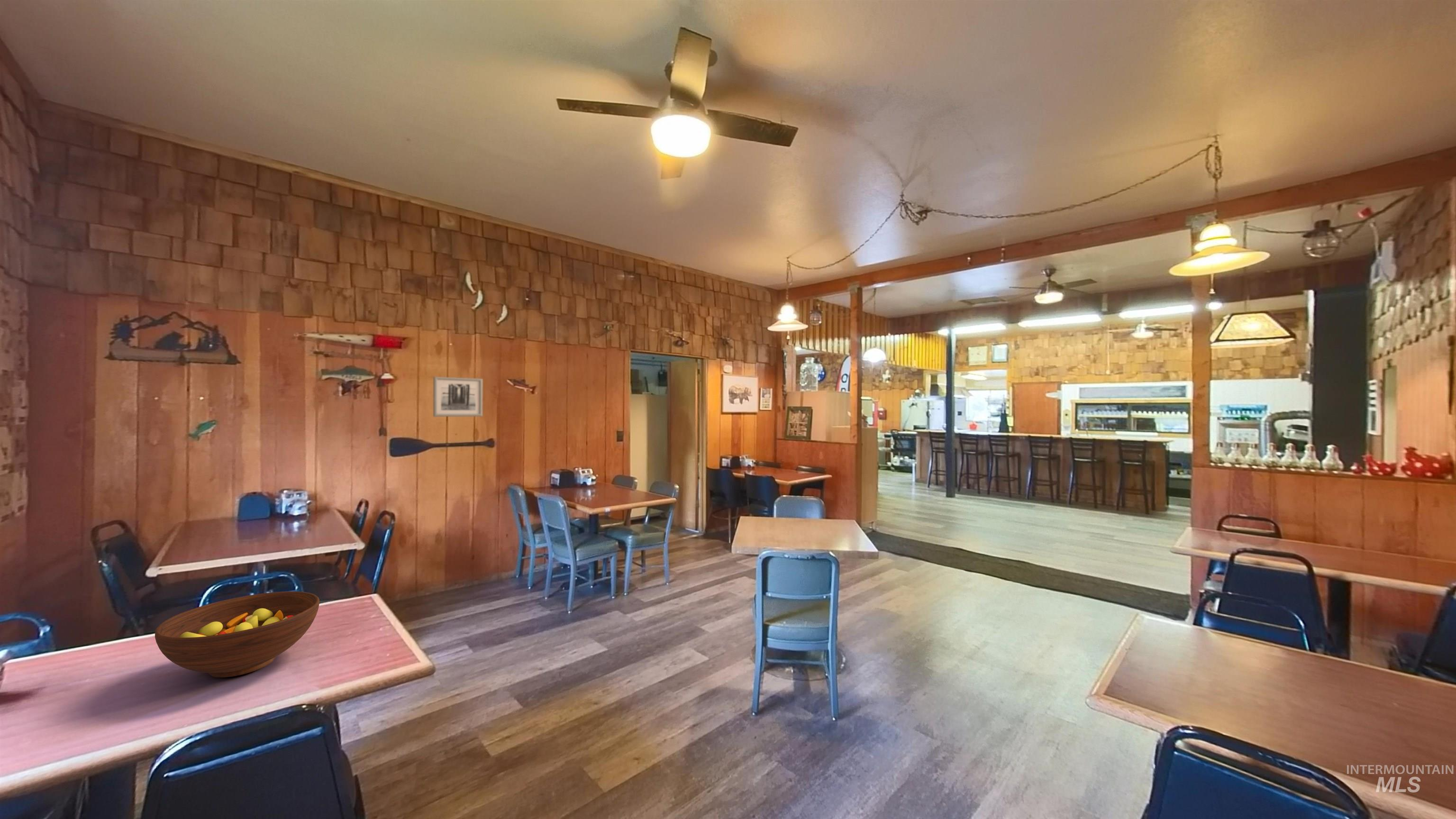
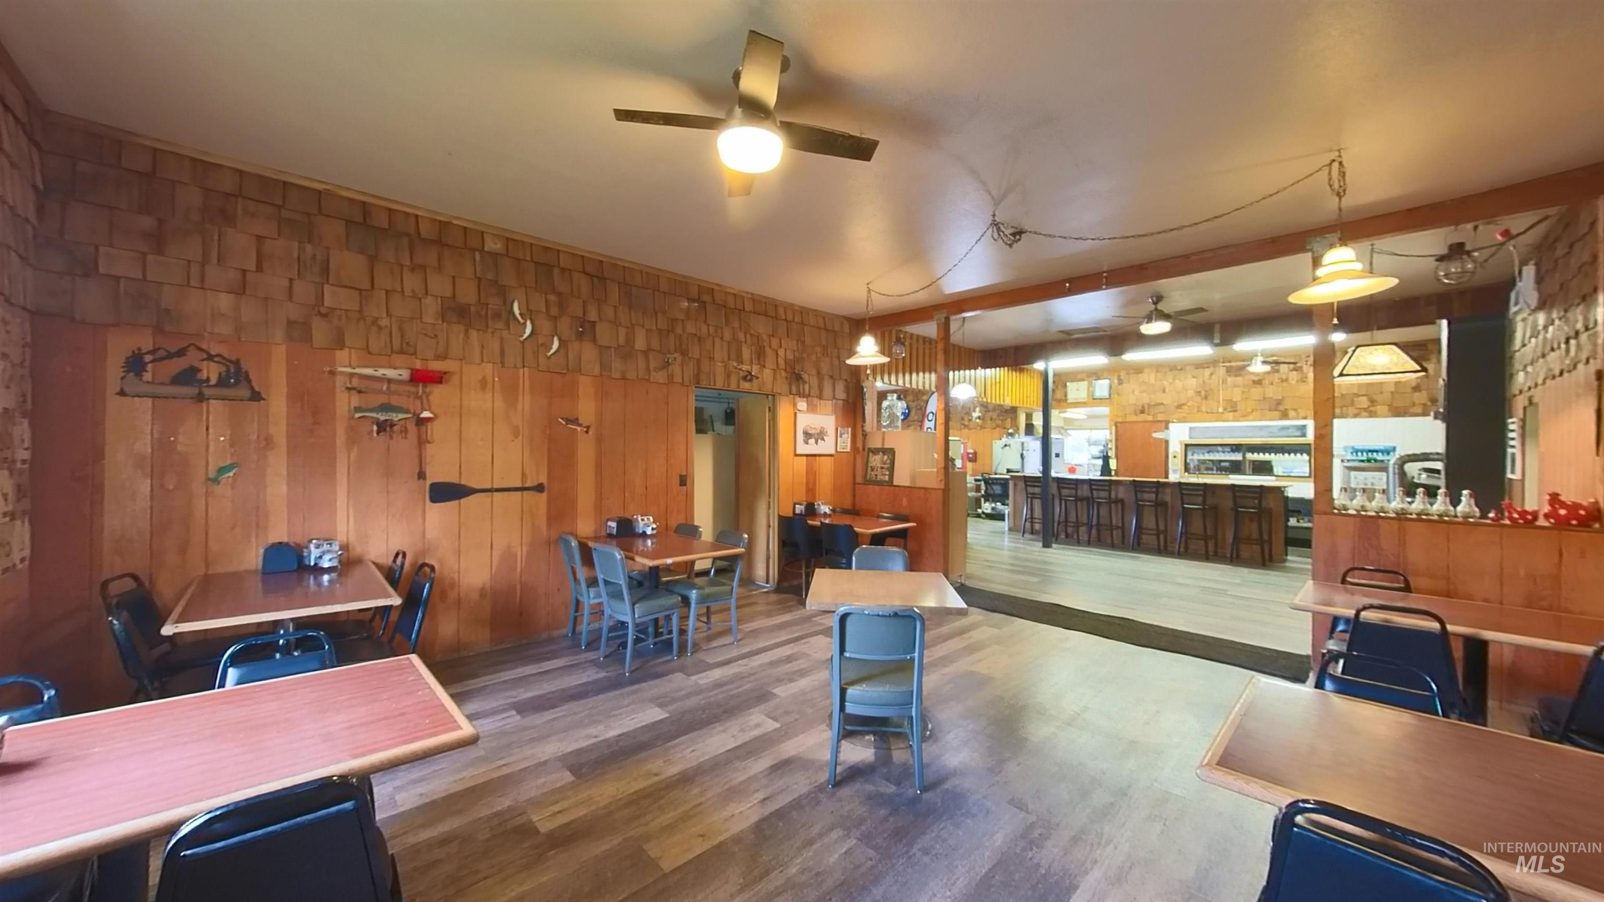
- wall art [433,376,483,417]
- fruit bowl [155,591,320,678]
